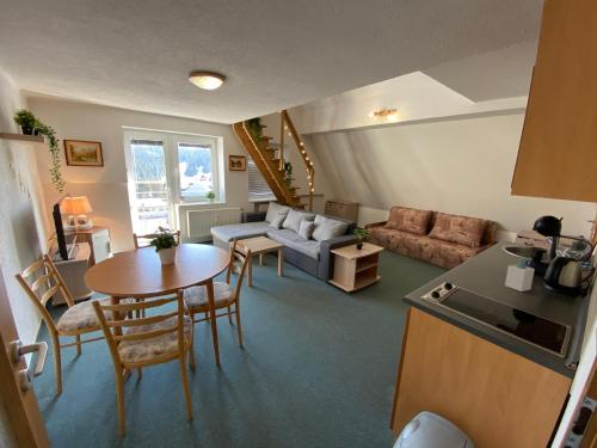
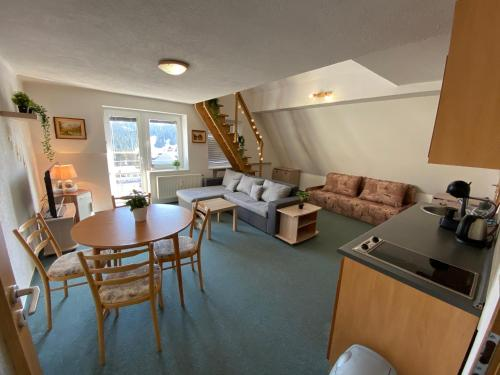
- soap bottle [504,254,535,293]
